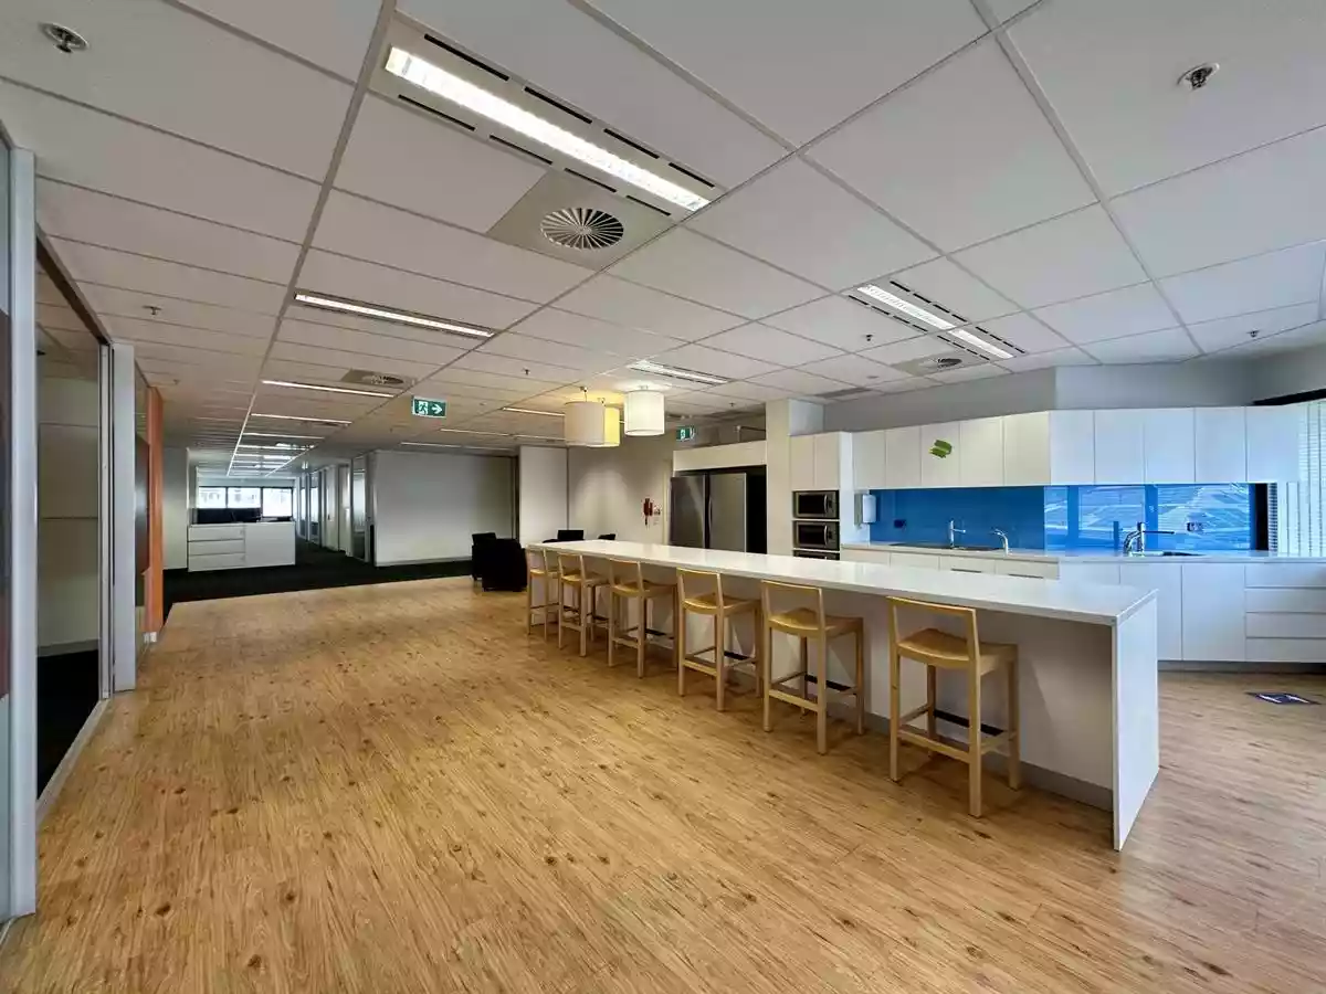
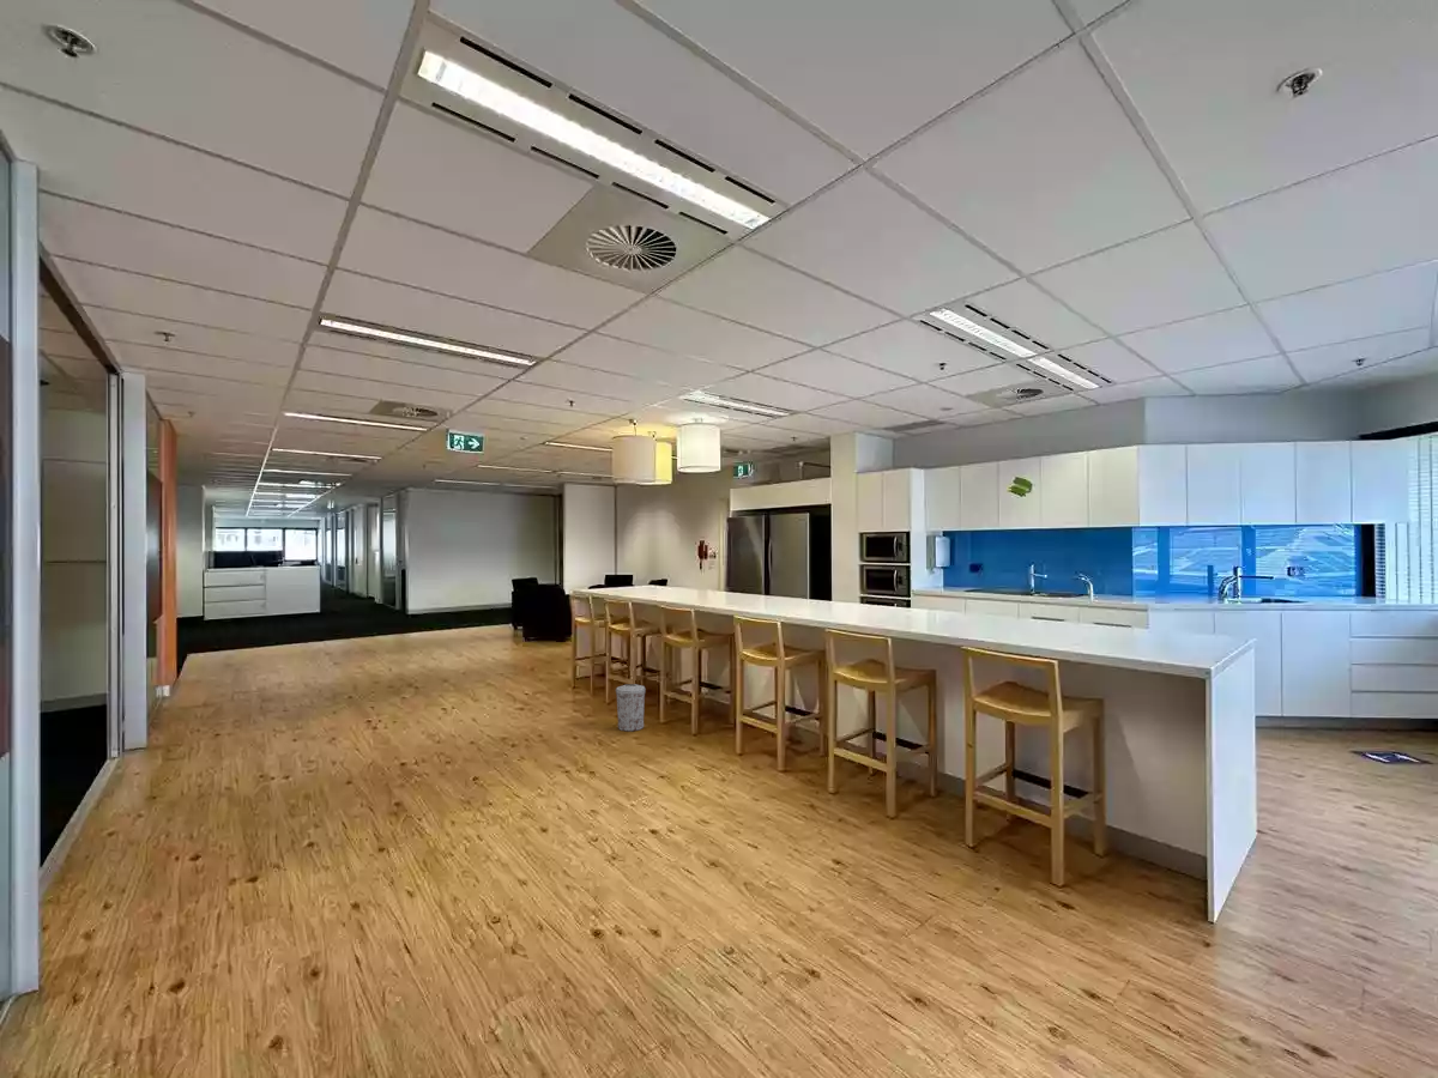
+ trash can [615,683,646,733]
